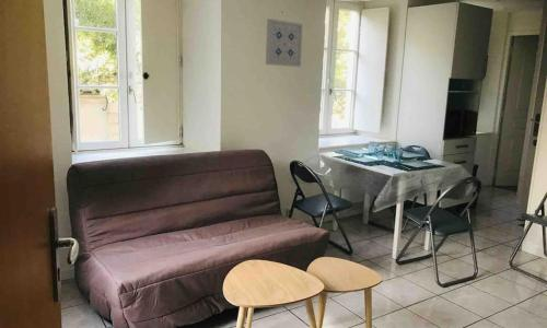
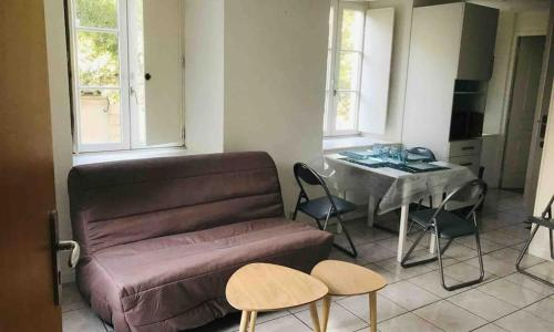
- wall art [265,17,304,68]
